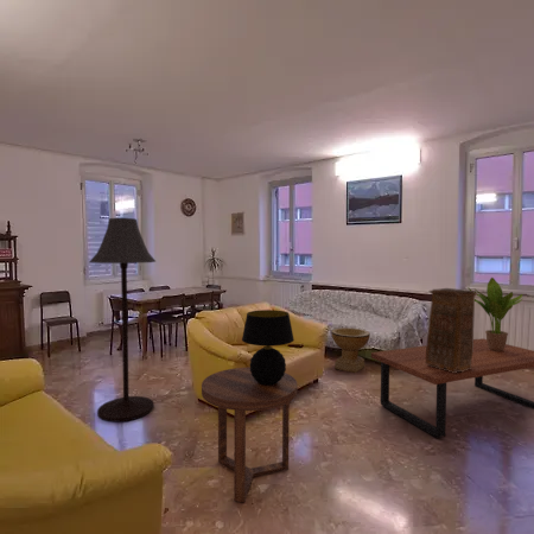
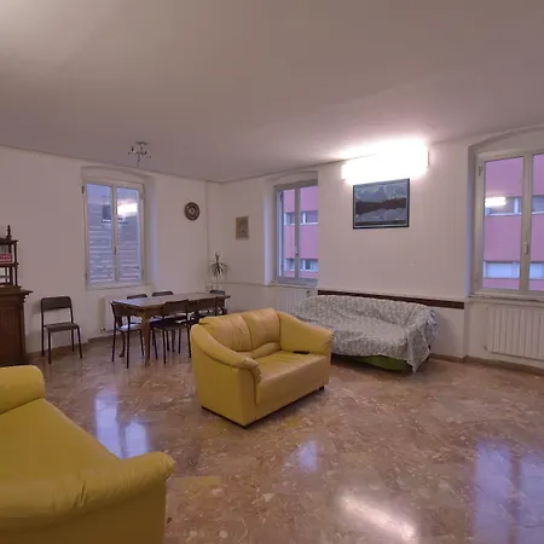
- decorative bowl [330,326,371,374]
- table lamp [241,309,295,384]
- decorative box [425,287,478,373]
- potted plant [466,276,523,351]
- side table [201,367,298,503]
- floor lamp [88,217,157,424]
- coffee table [370,337,534,439]
